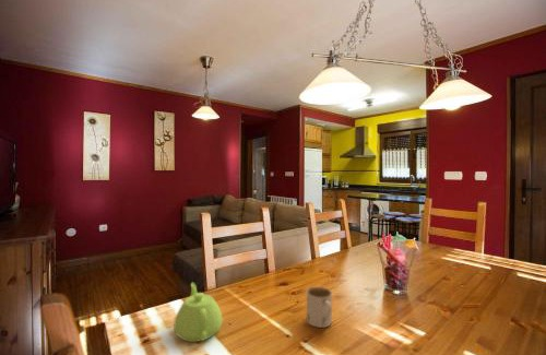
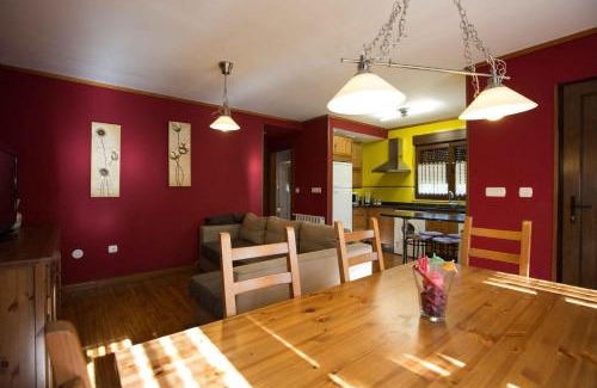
- teapot [173,282,224,343]
- mug [306,286,333,329]
